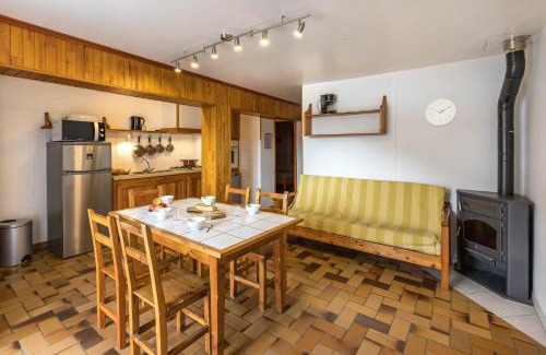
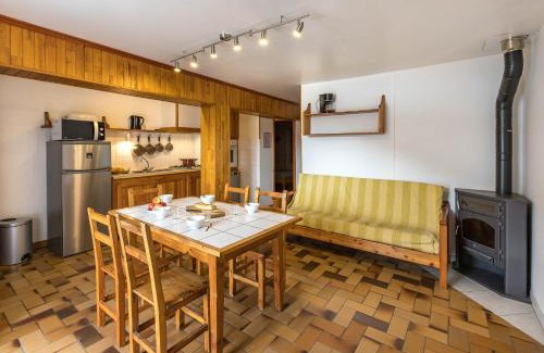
- wall clock [424,98,458,128]
